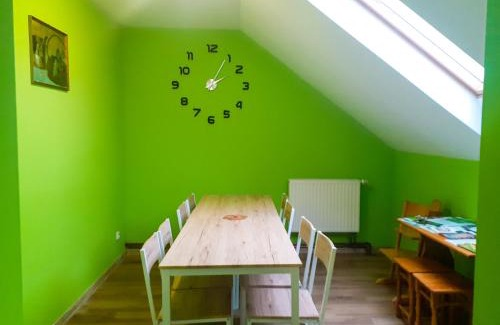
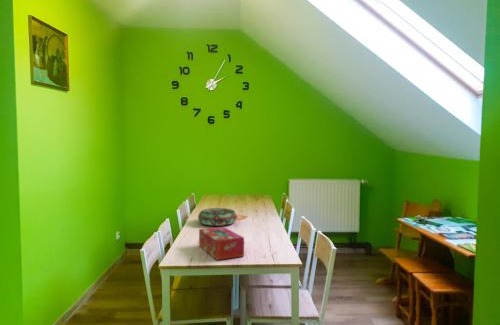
+ decorative bowl [197,207,238,227]
+ tissue box [198,226,245,261]
